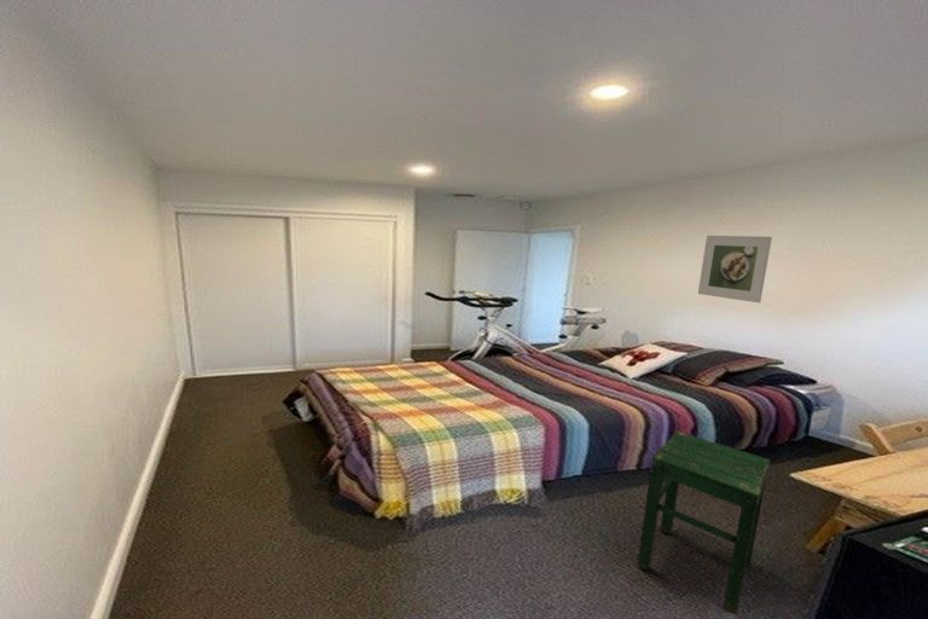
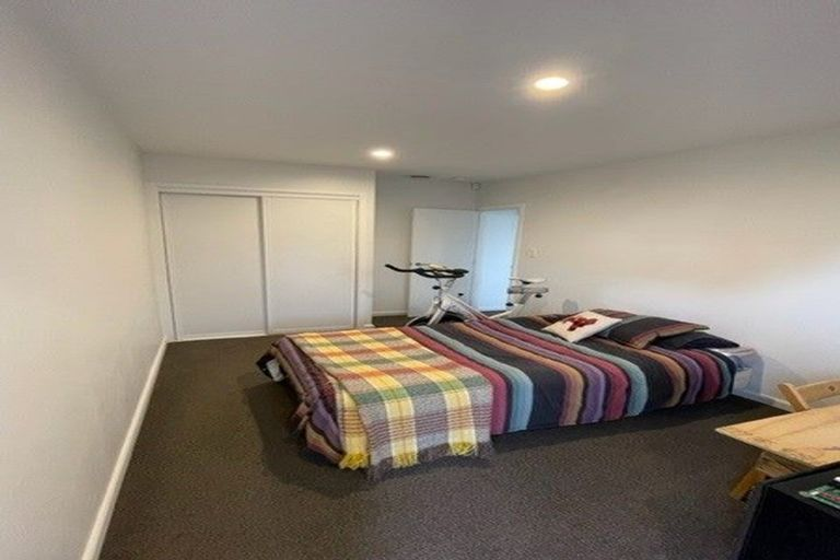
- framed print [697,235,773,303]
- stool [636,430,771,617]
